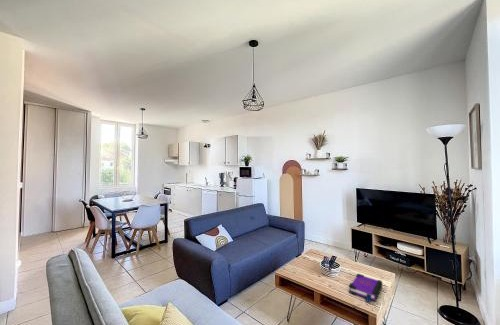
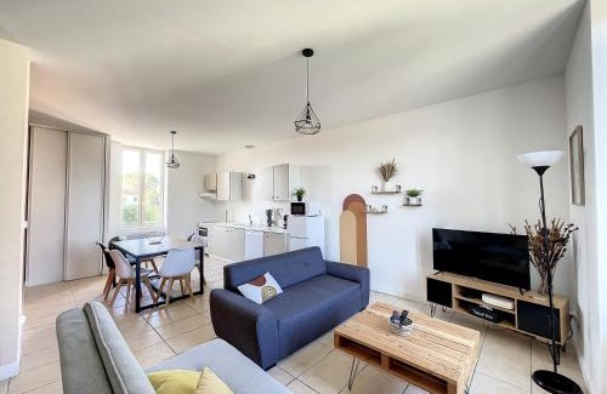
- board game [348,273,383,304]
